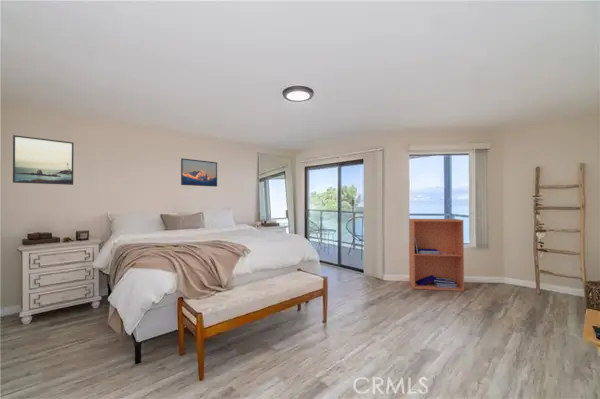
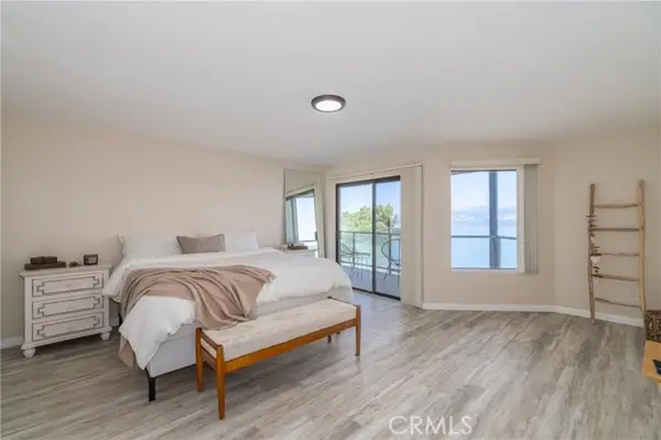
- bookshelf [408,218,465,292]
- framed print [12,134,75,186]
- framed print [180,157,218,188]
